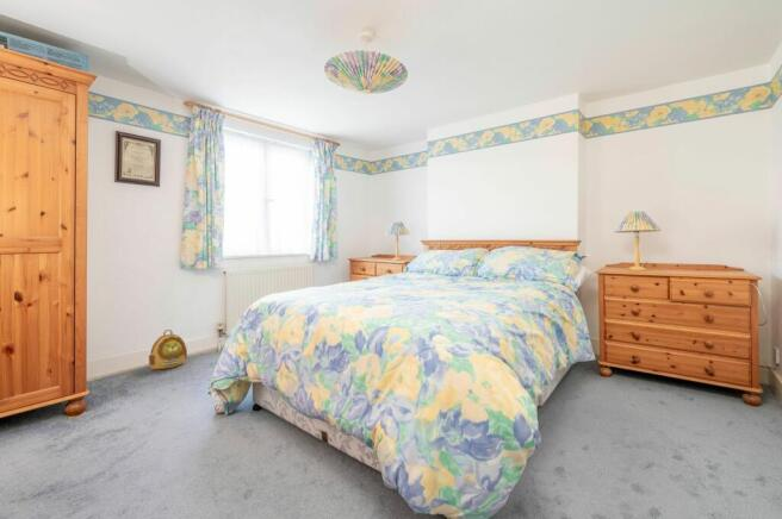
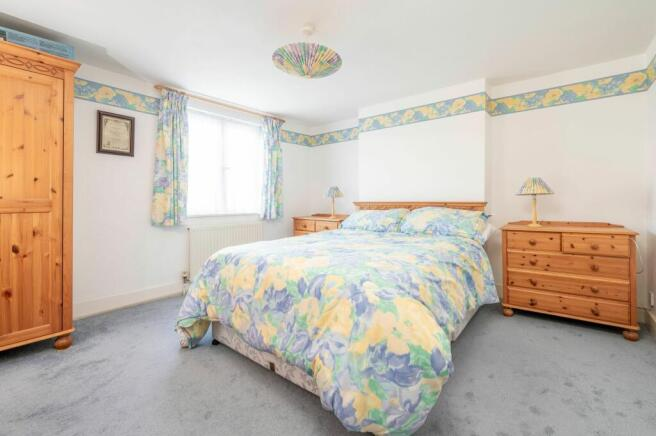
- backpack [148,329,188,370]
